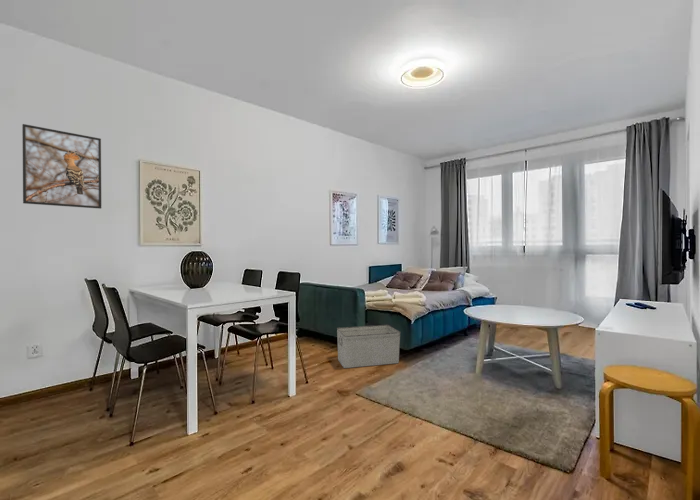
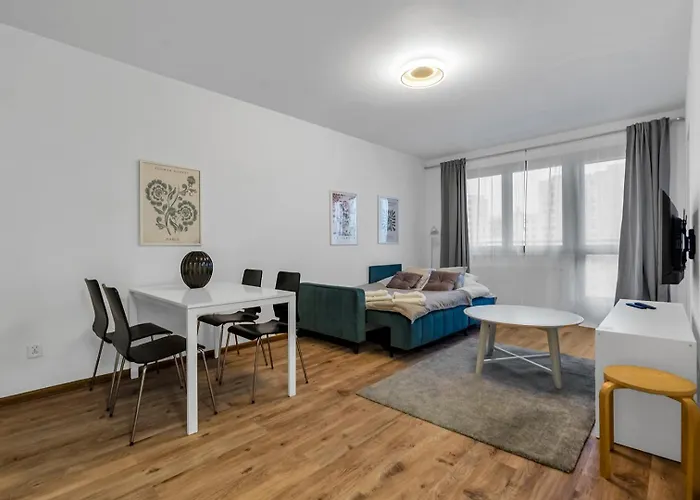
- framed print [21,123,102,210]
- storage bin [336,324,401,369]
